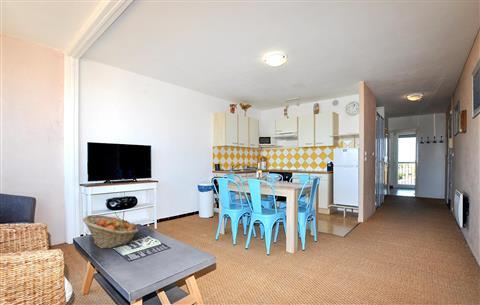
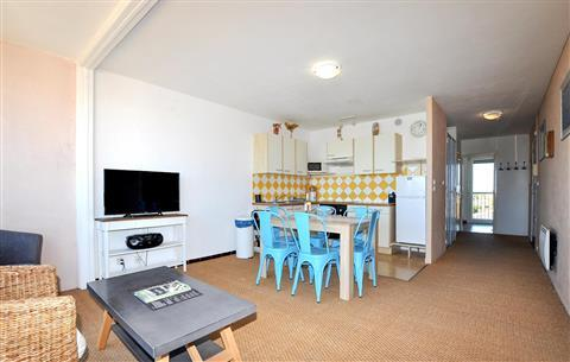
- fruit basket [82,214,139,249]
